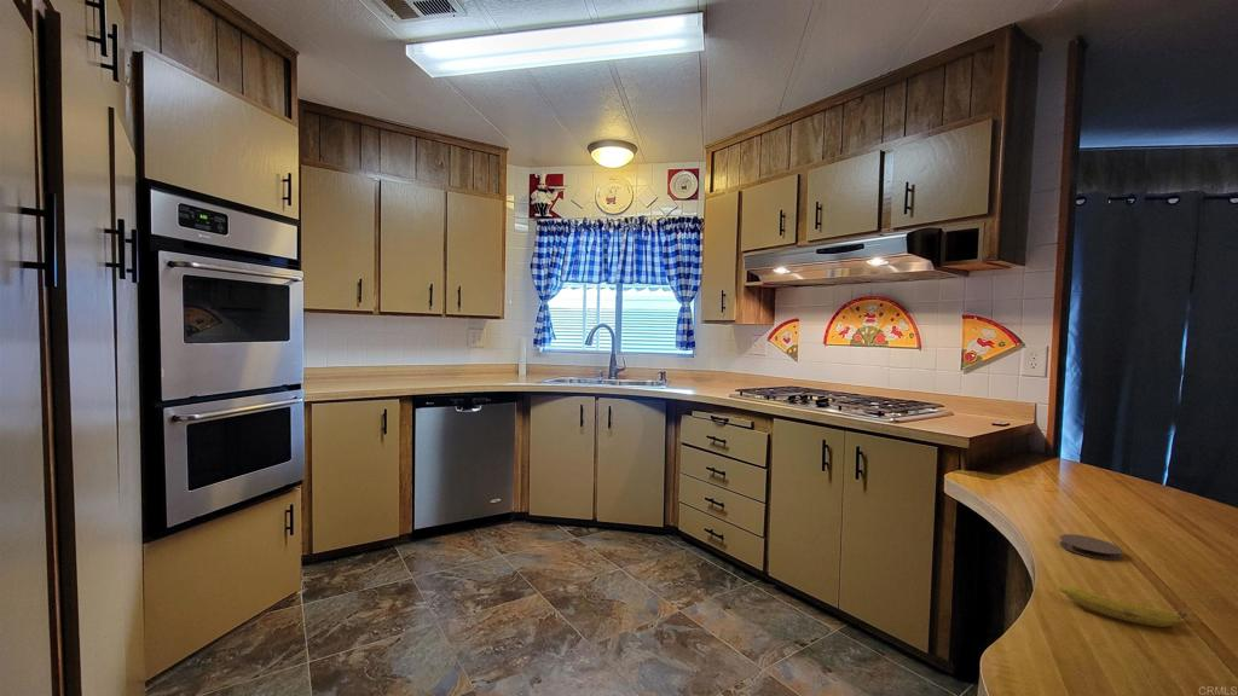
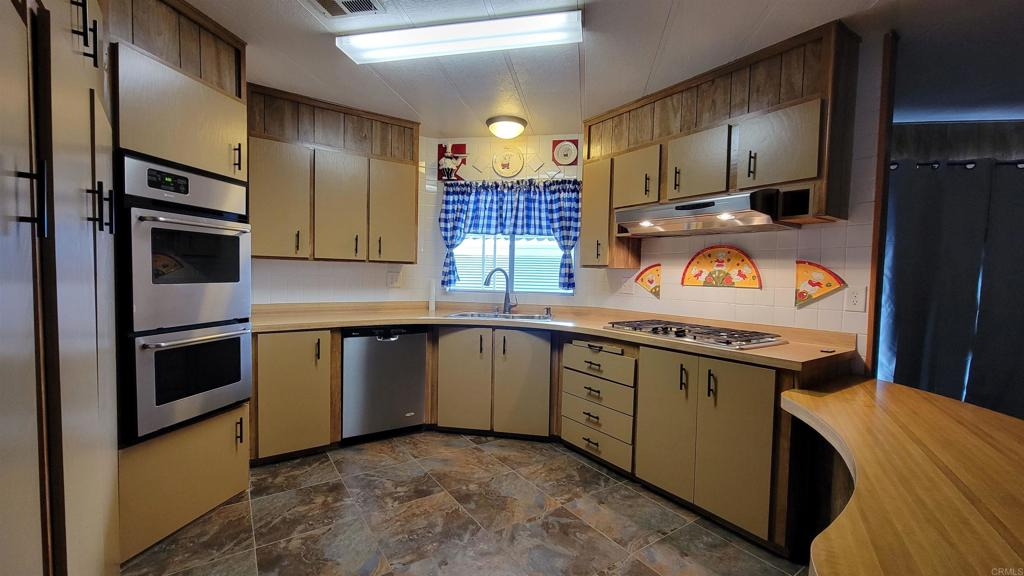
- coaster [1059,533,1123,562]
- banana [1058,585,1196,628]
